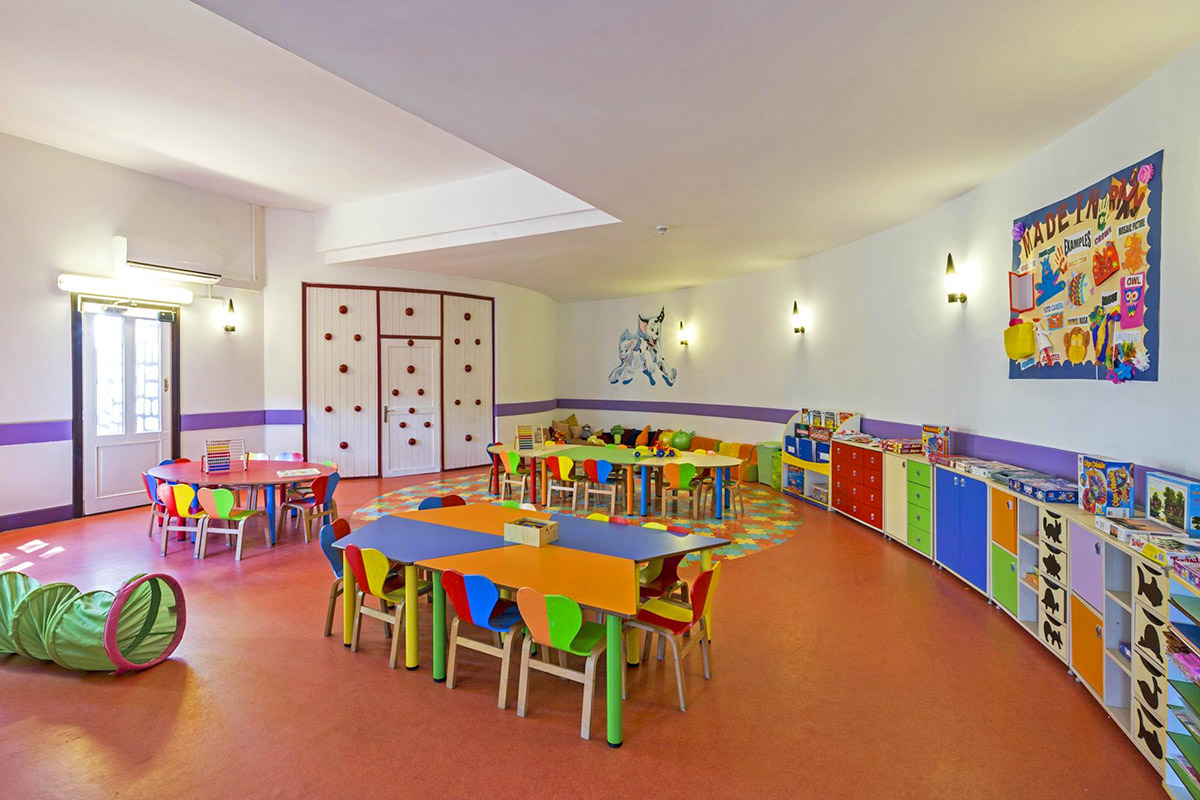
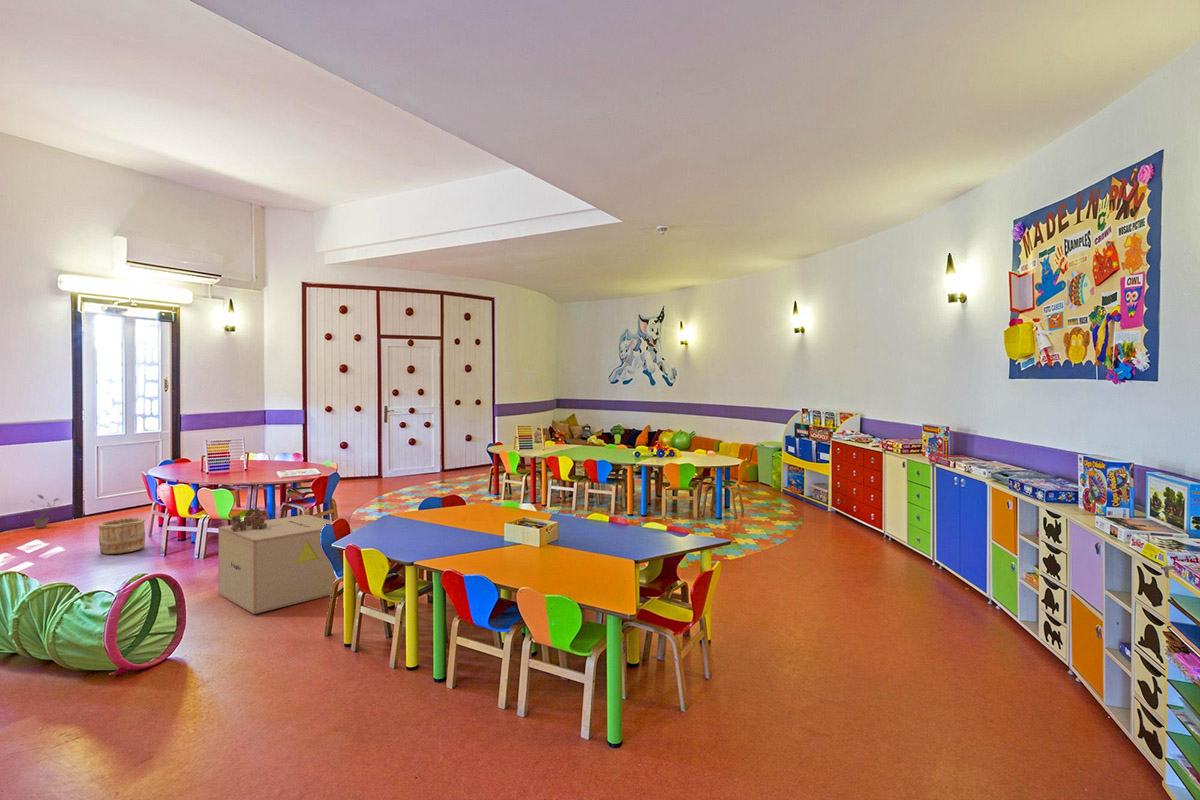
+ cardboard box [217,513,336,615]
+ potted plant [26,493,62,529]
+ wooden bucket [96,517,147,555]
+ wooden block set [231,507,267,531]
